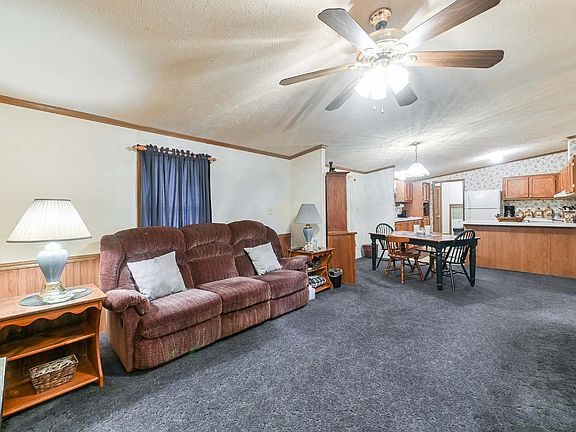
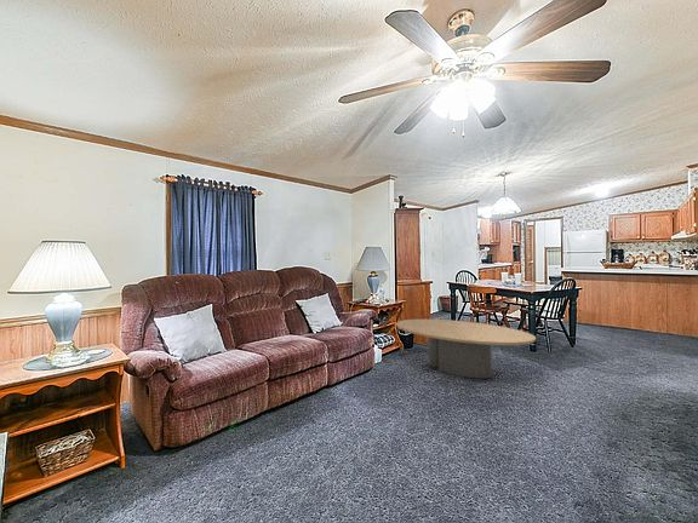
+ coffee table [395,318,537,379]
